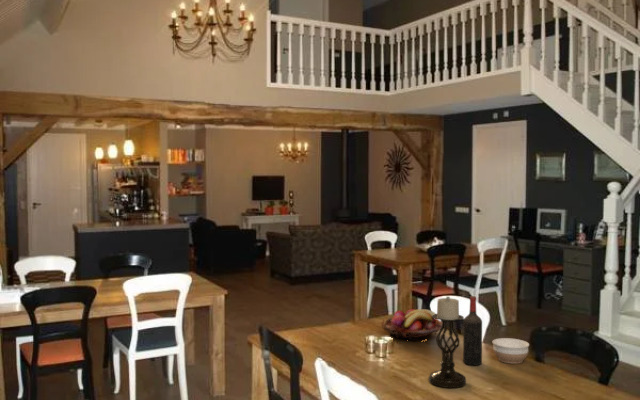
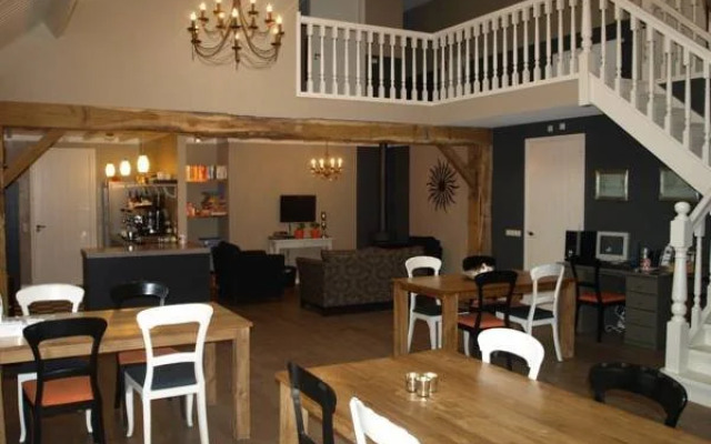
- bowl [492,337,530,364]
- wine bottle [462,295,483,366]
- candle holder [428,296,467,389]
- fruit basket [380,308,442,341]
